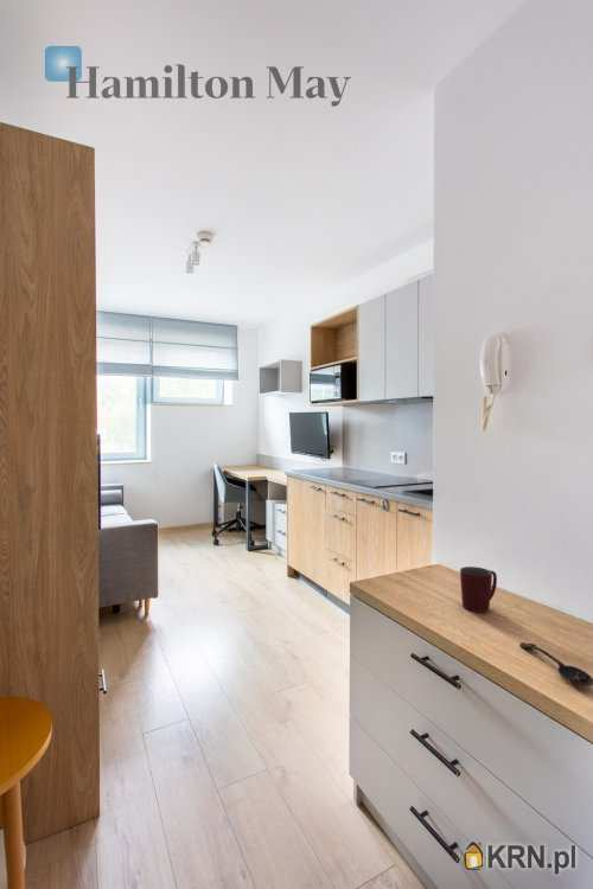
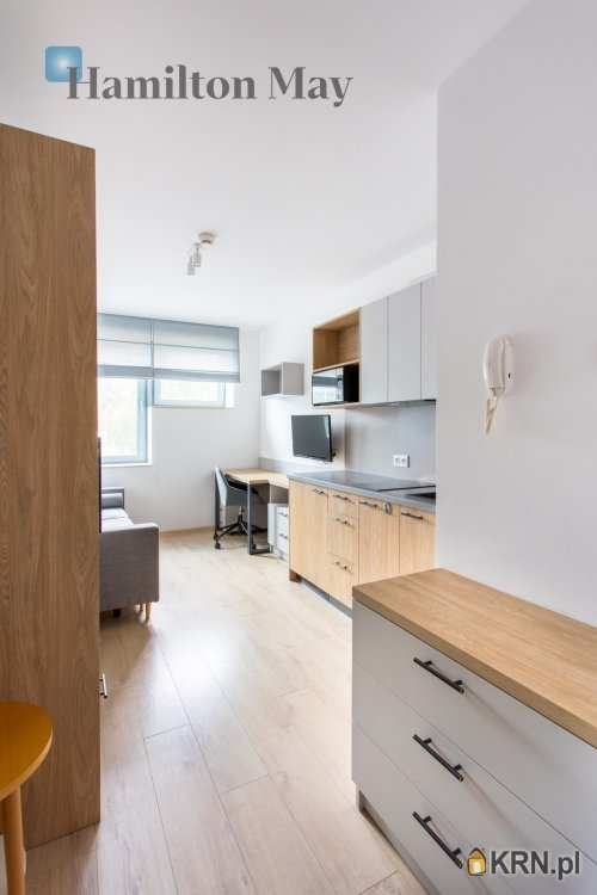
- spoon [518,641,593,687]
- mug [459,565,498,613]
